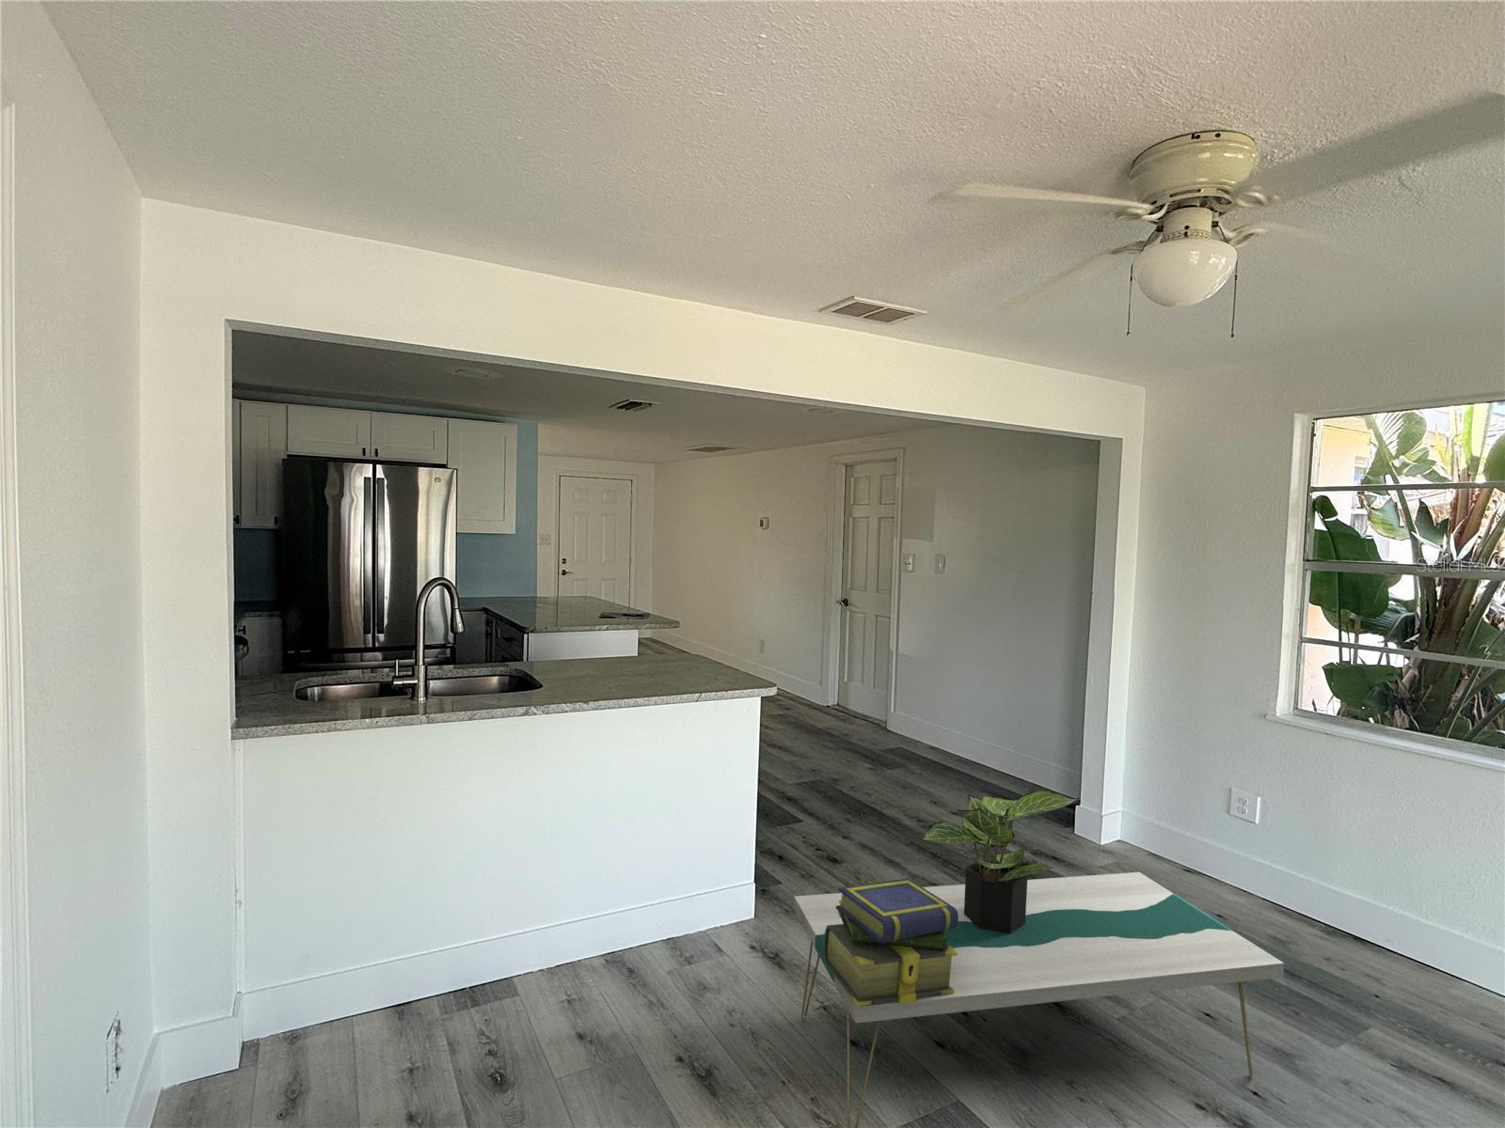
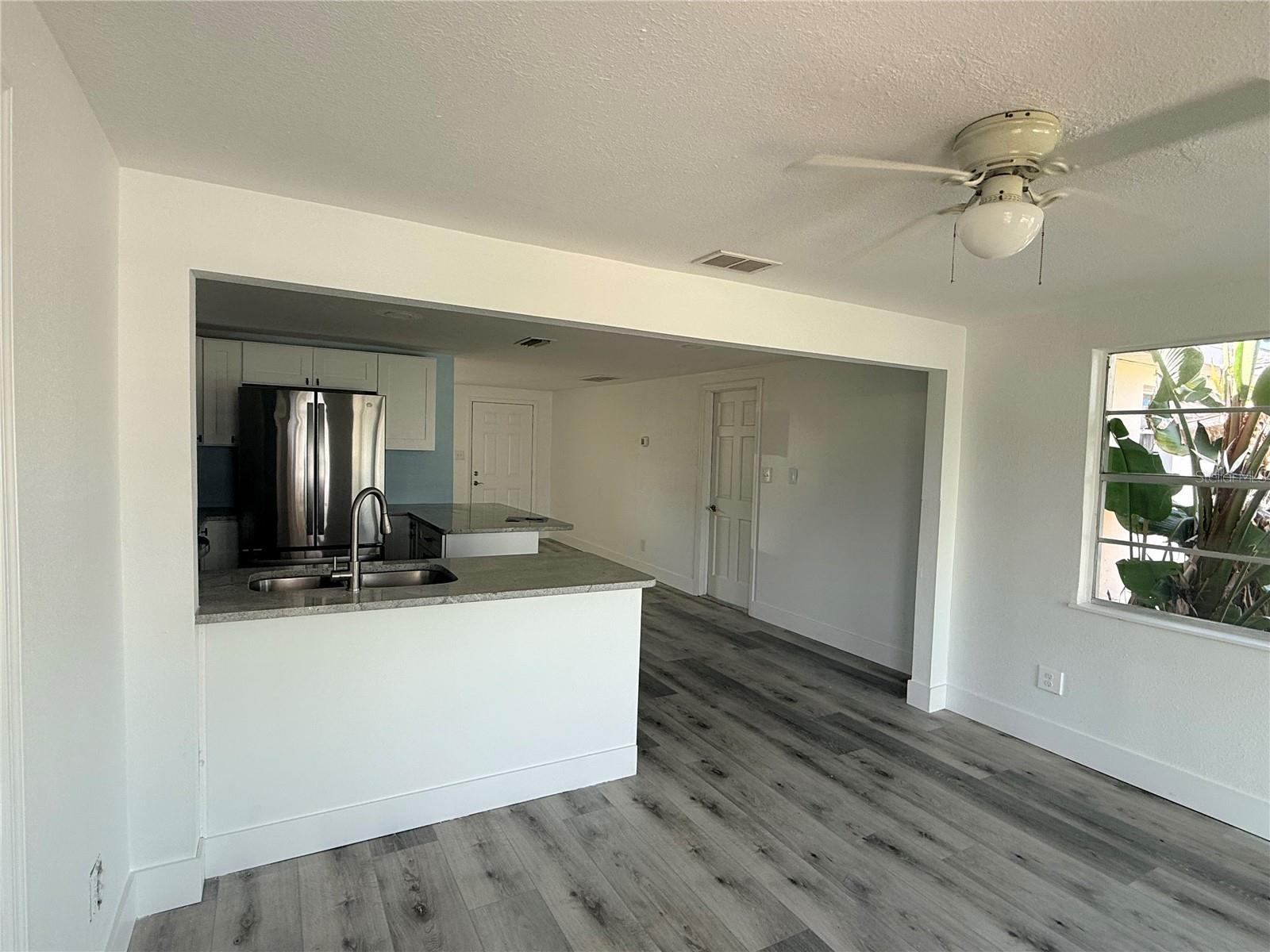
- potted plant [921,789,1080,935]
- stack of books [824,878,959,1006]
- coffee table [793,871,1285,1128]
